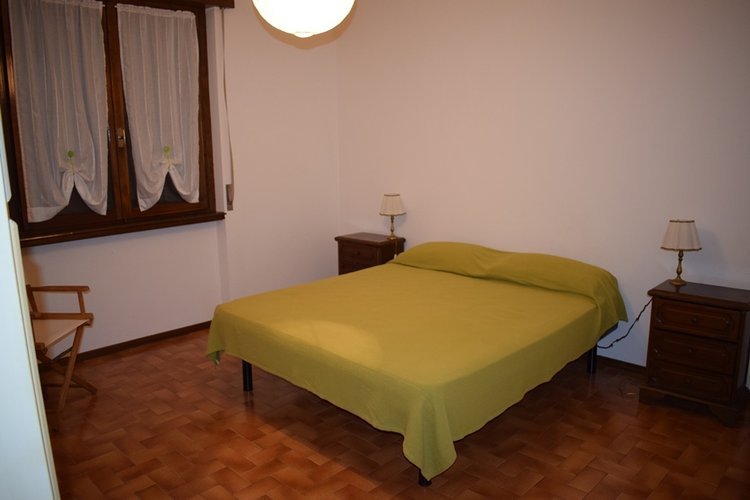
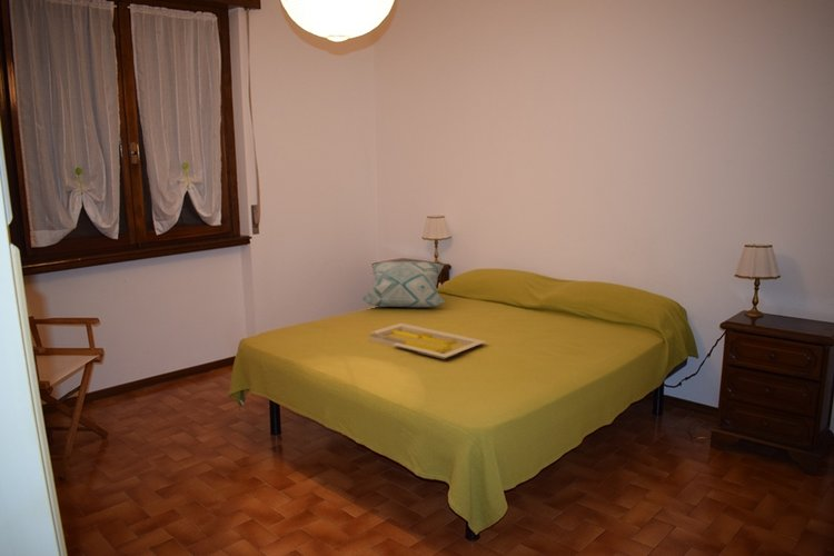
+ serving tray [368,322,487,360]
+ decorative pillow [360,260,445,308]
